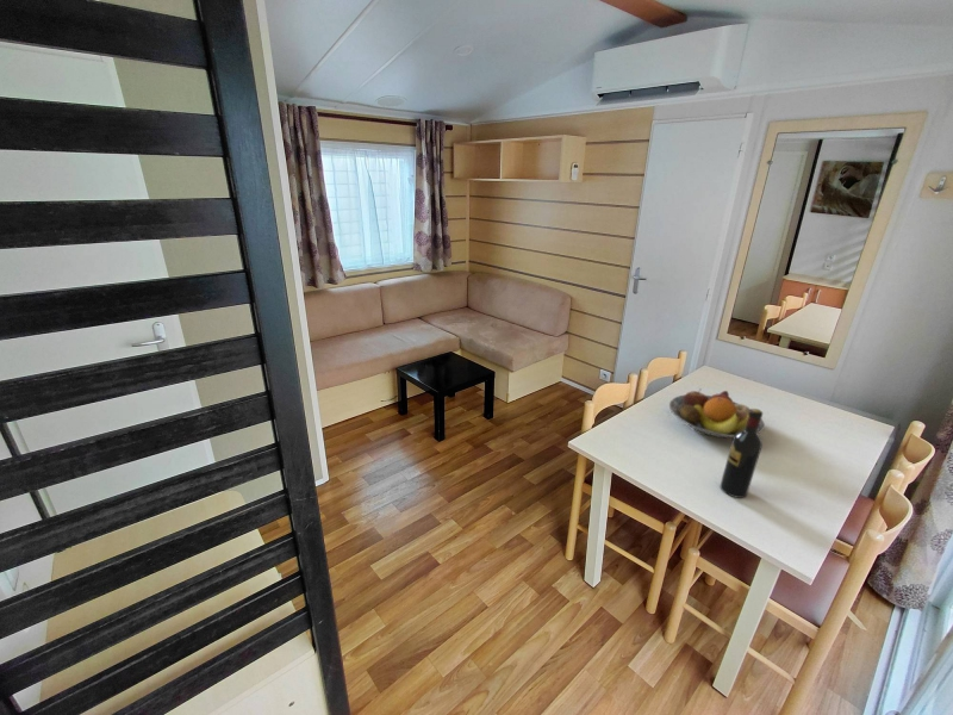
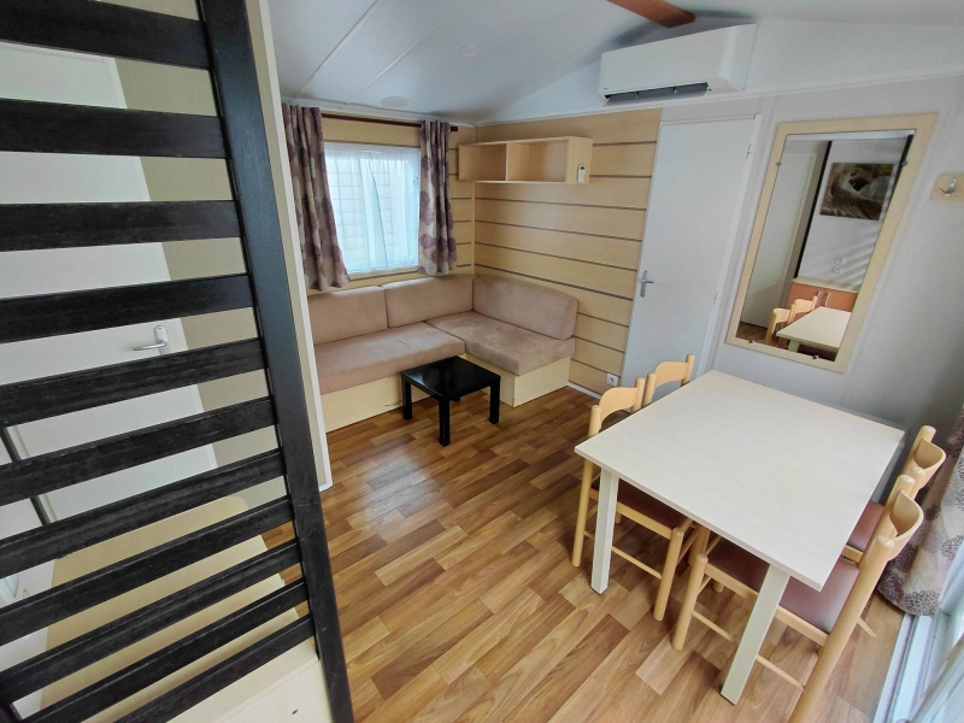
- fruit bowl [668,387,766,439]
- wine bottle [720,408,764,499]
